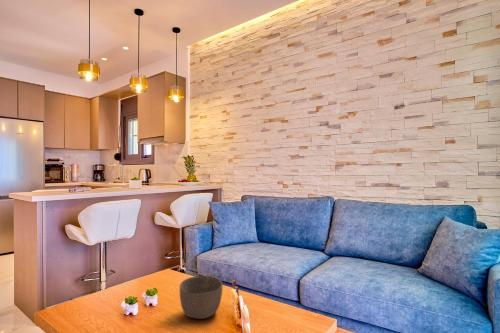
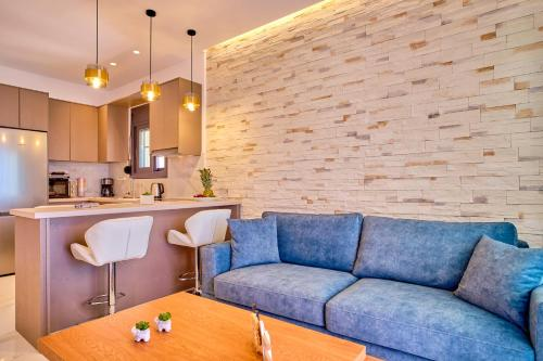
- bowl [179,275,224,320]
